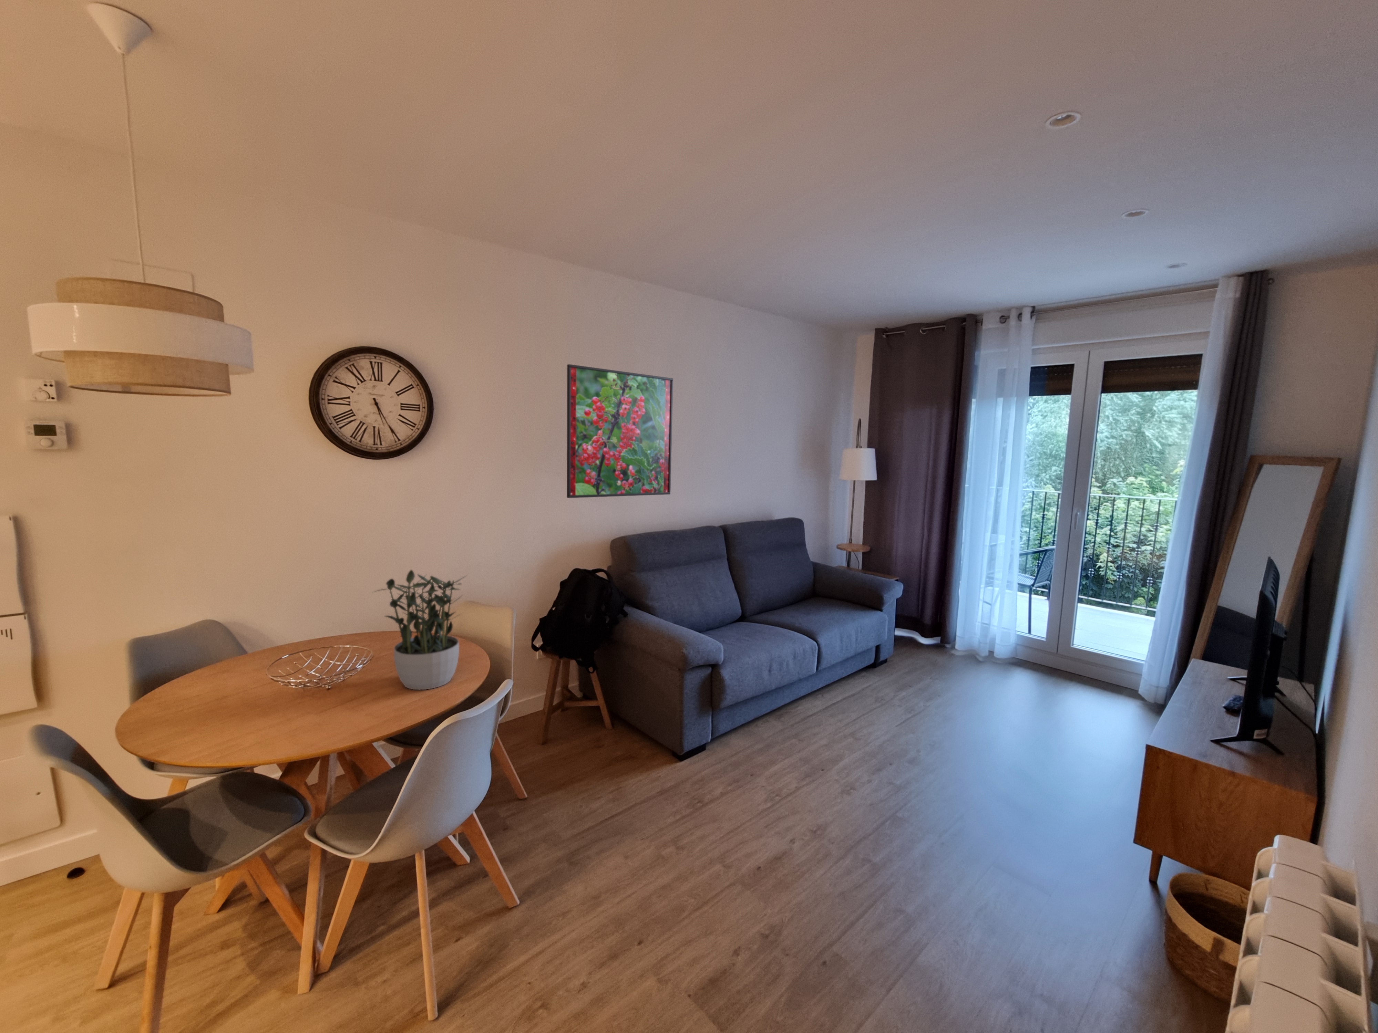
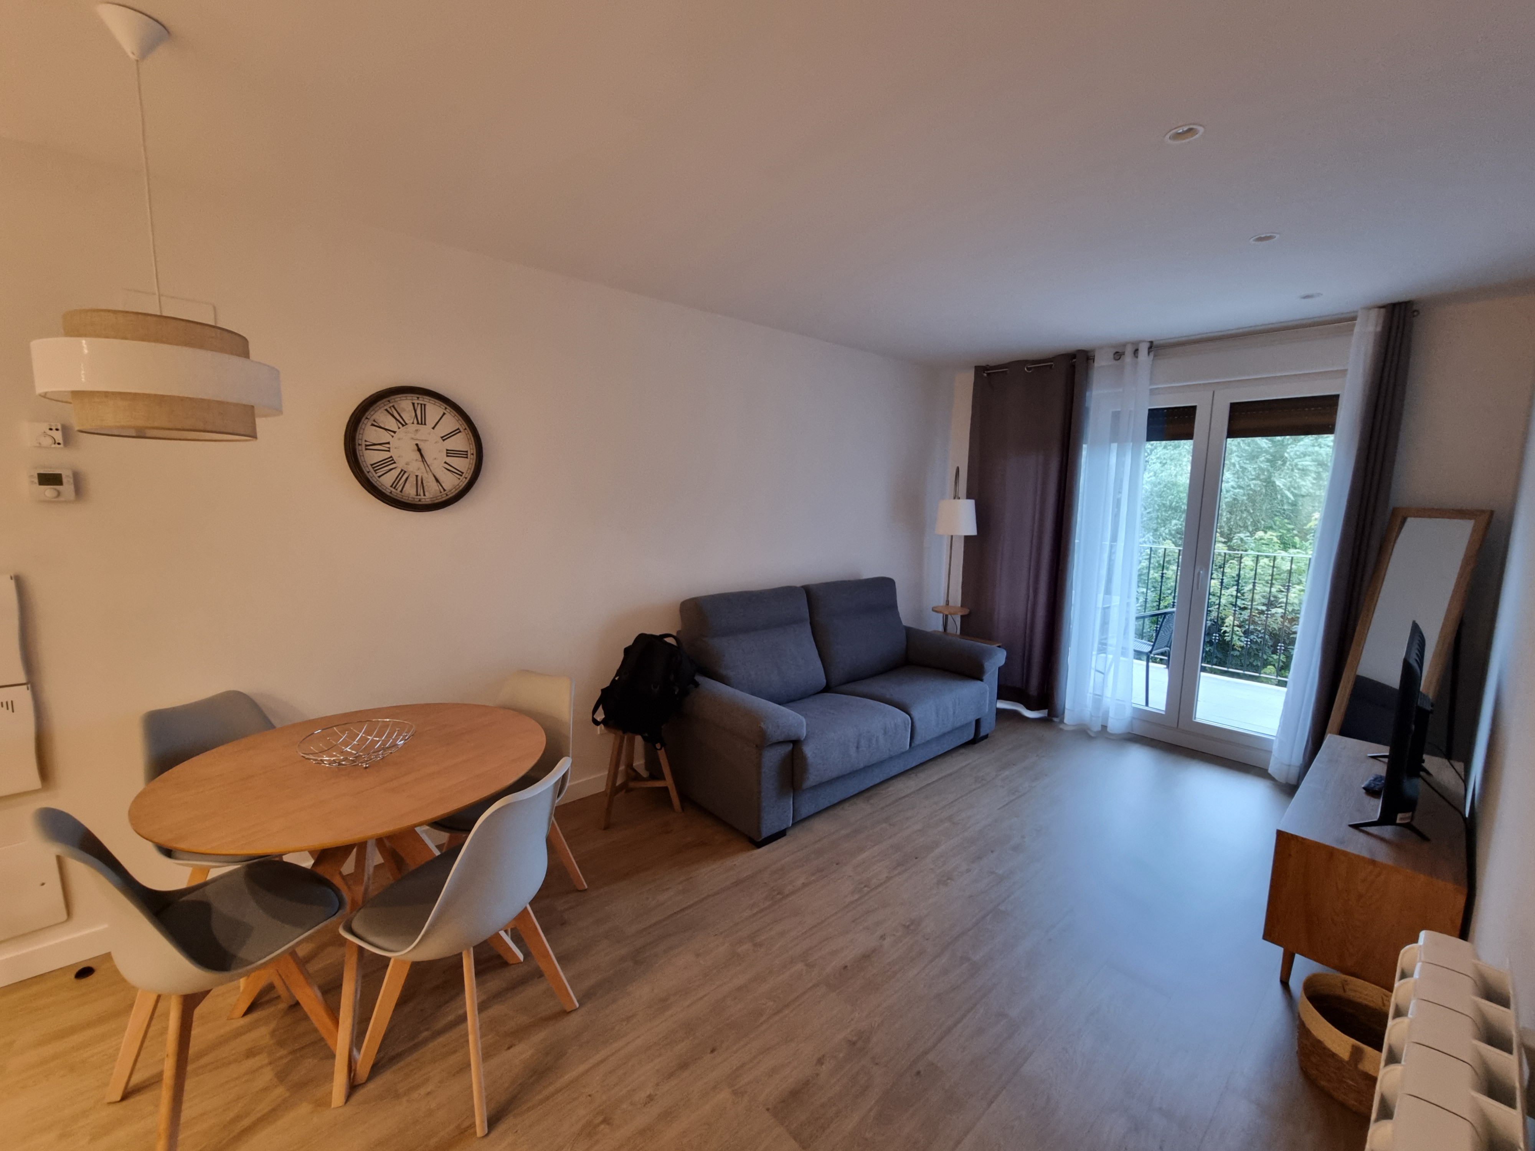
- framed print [566,364,674,498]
- potted plant [372,570,468,690]
